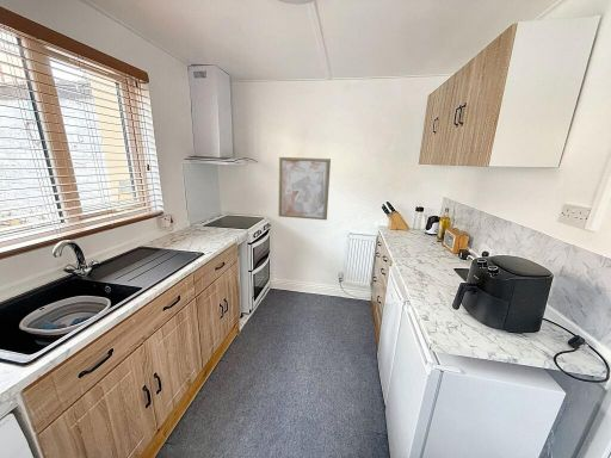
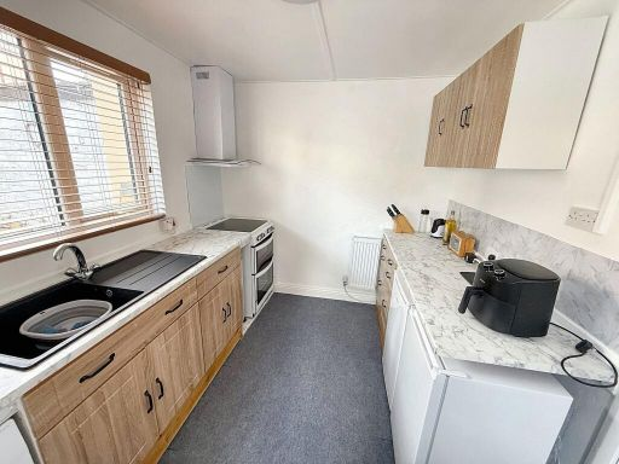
- wall art [278,156,332,221]
